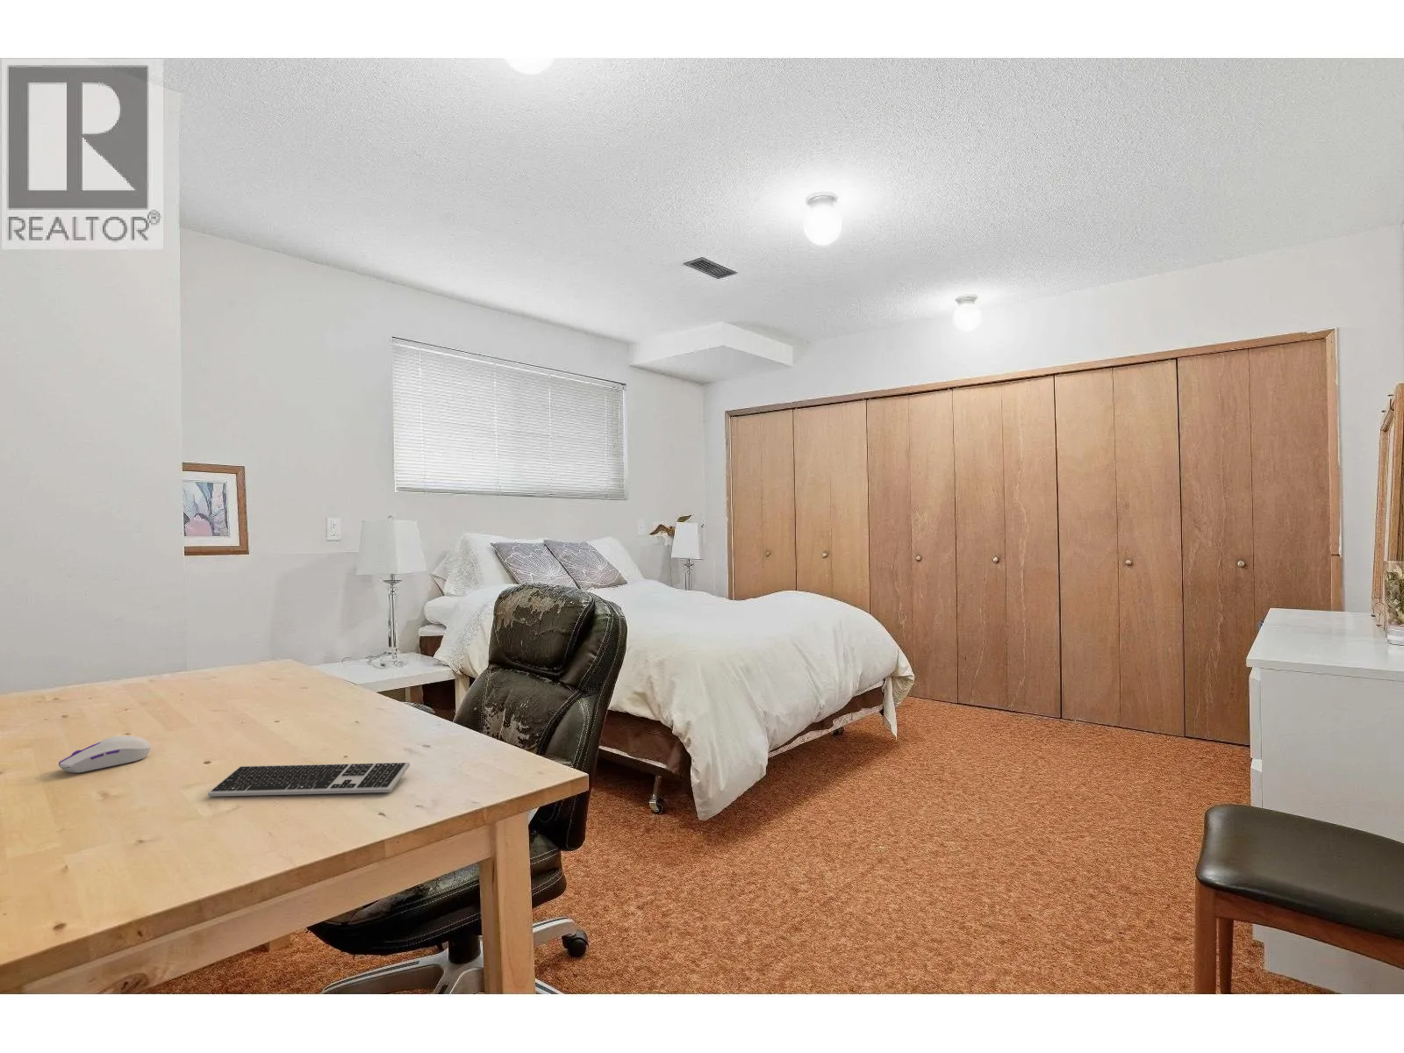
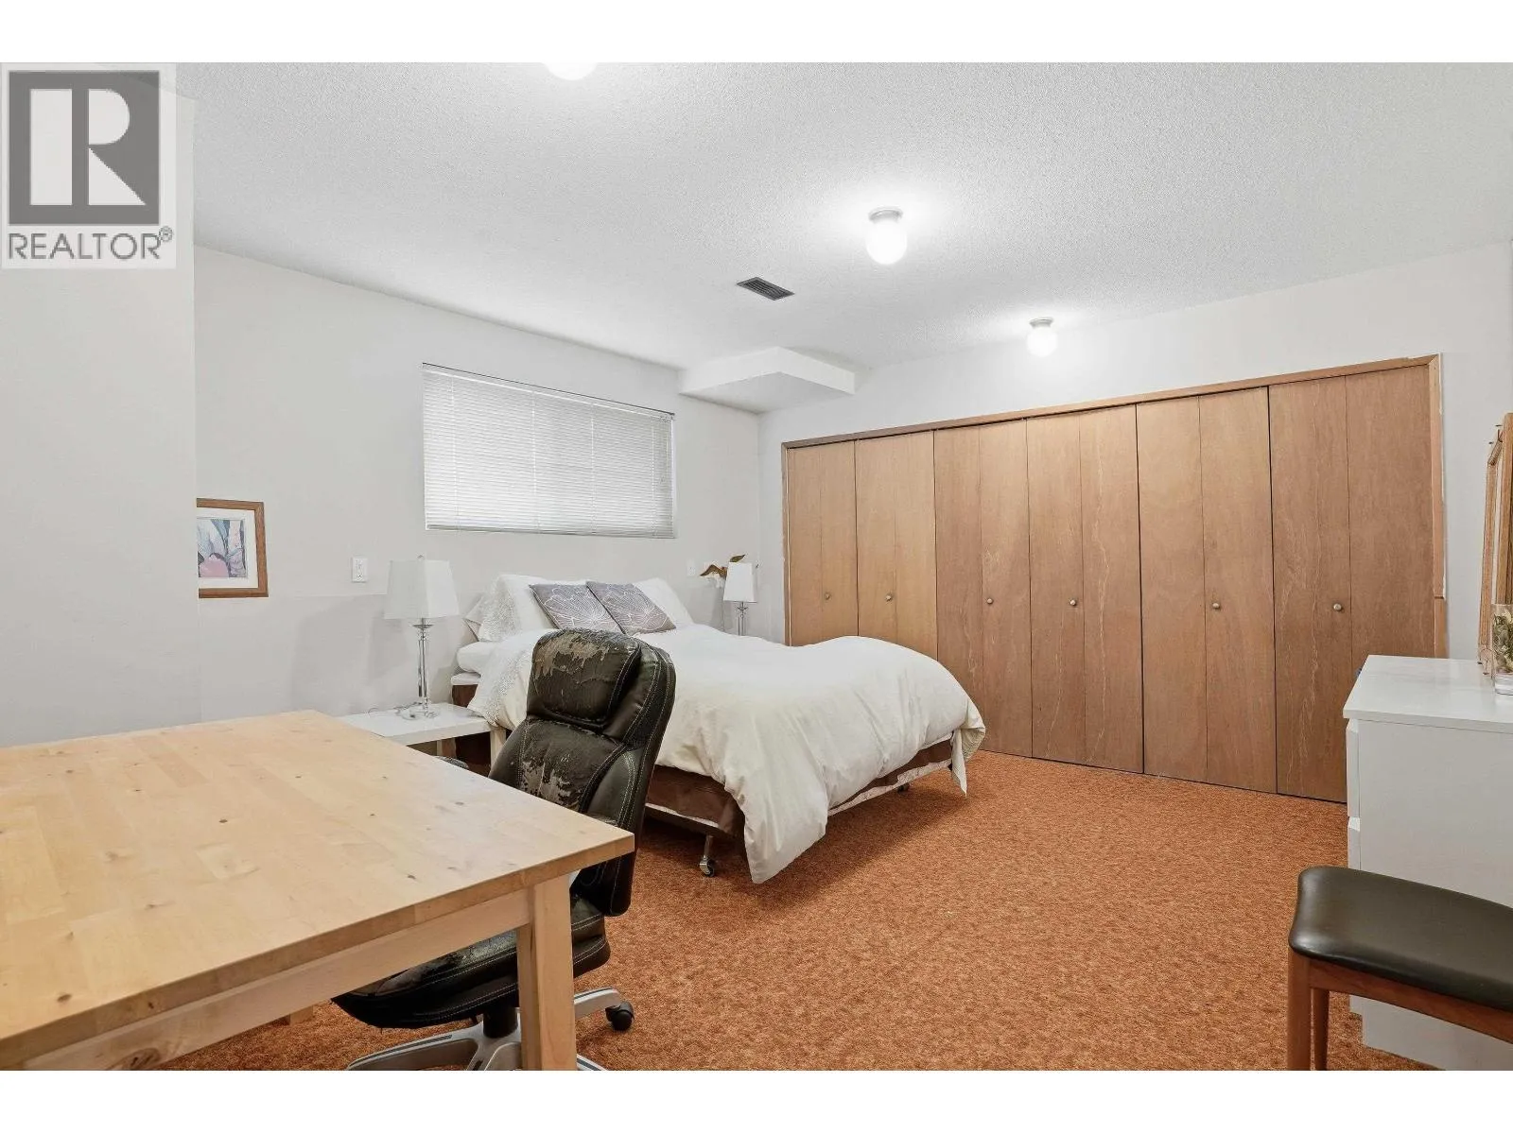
- keyboard [207,762,410,797]
- computer mouse [57,736,151,774]
